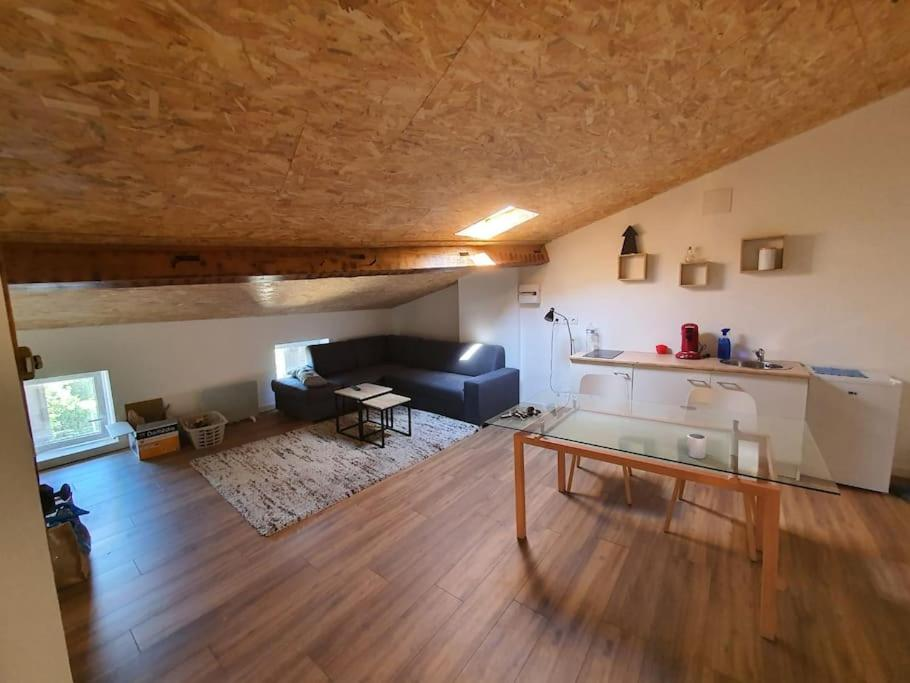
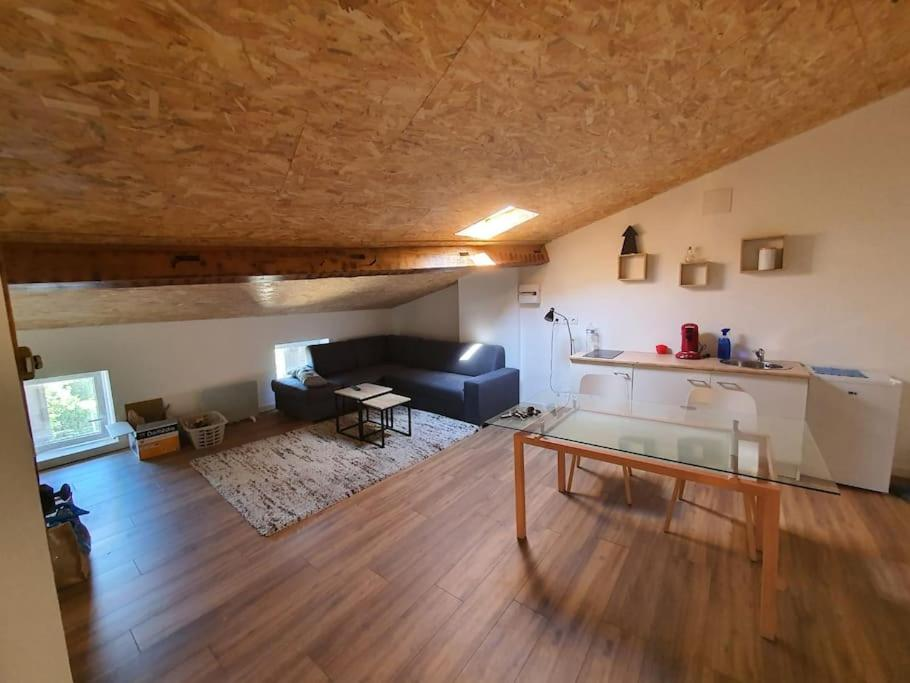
- mug [686,433,708,460]
